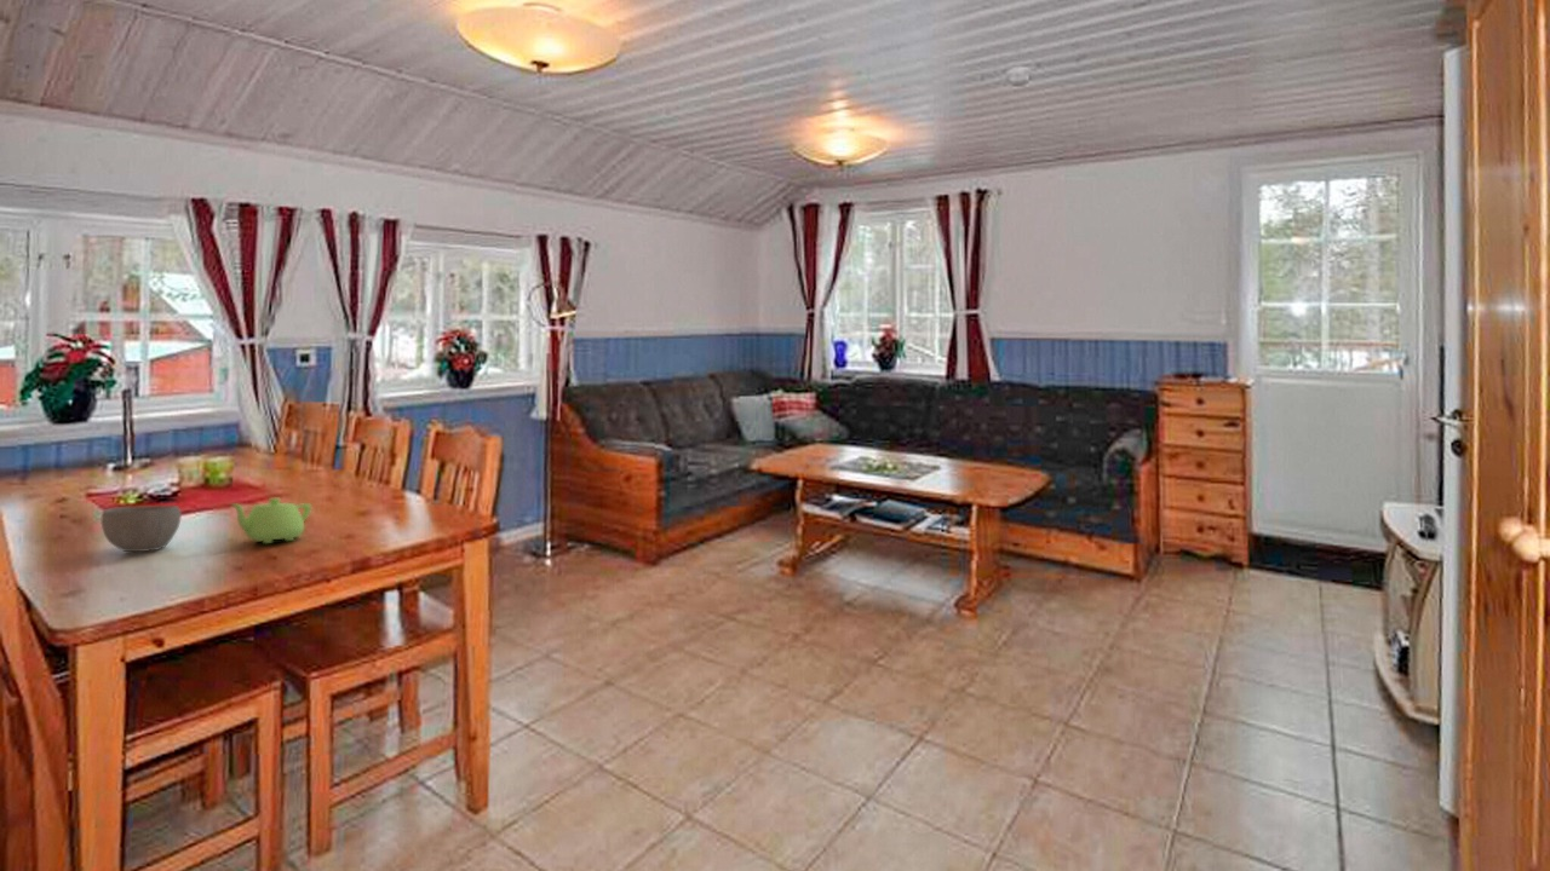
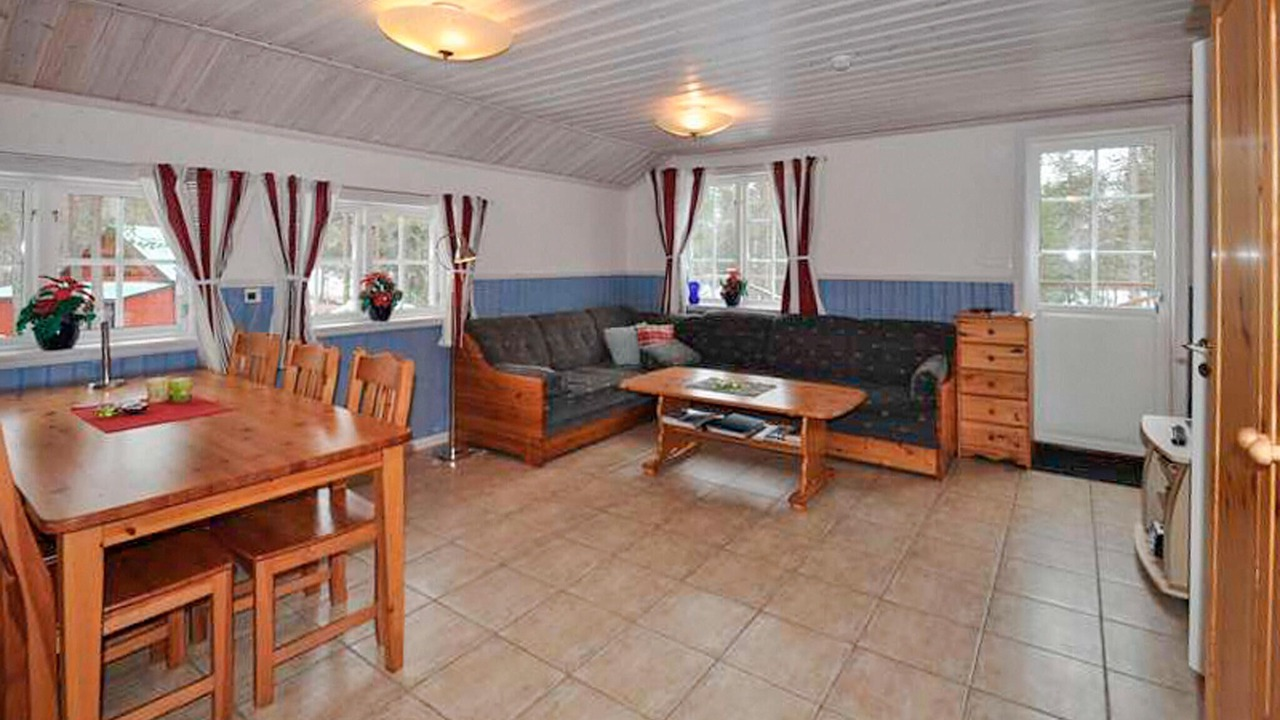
- bowl [99,504,183,553]
- teapot [229,497,312,544]
